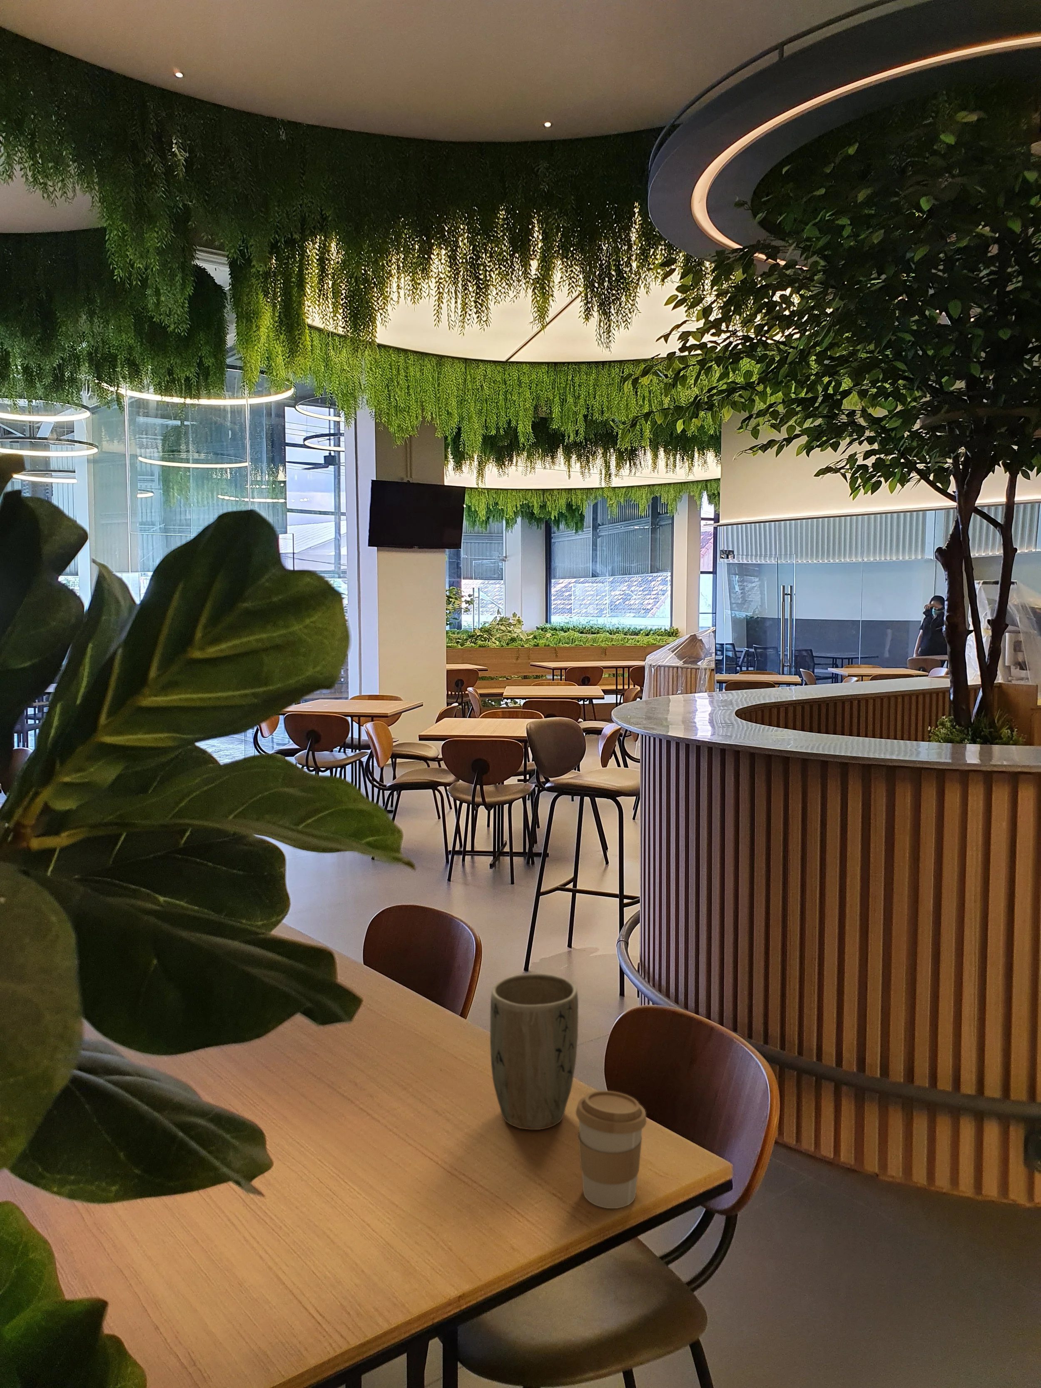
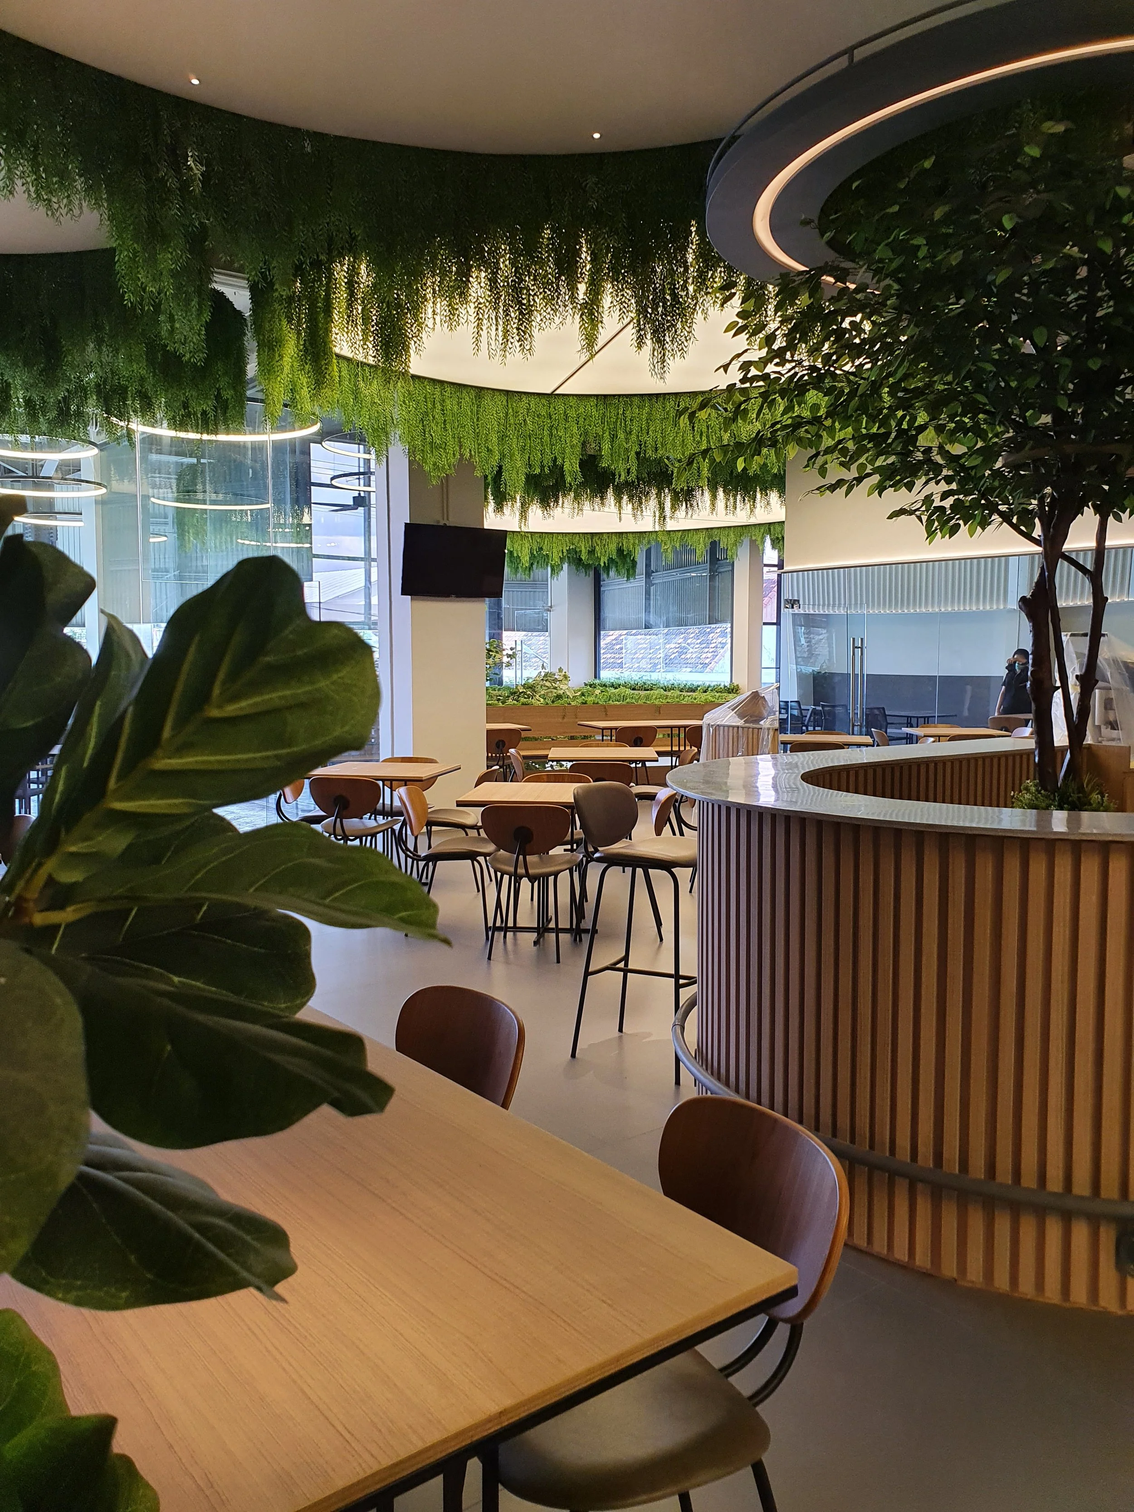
- plant pot [490,973,578,1130]
- coffee cup [575,1090,647,1209]
